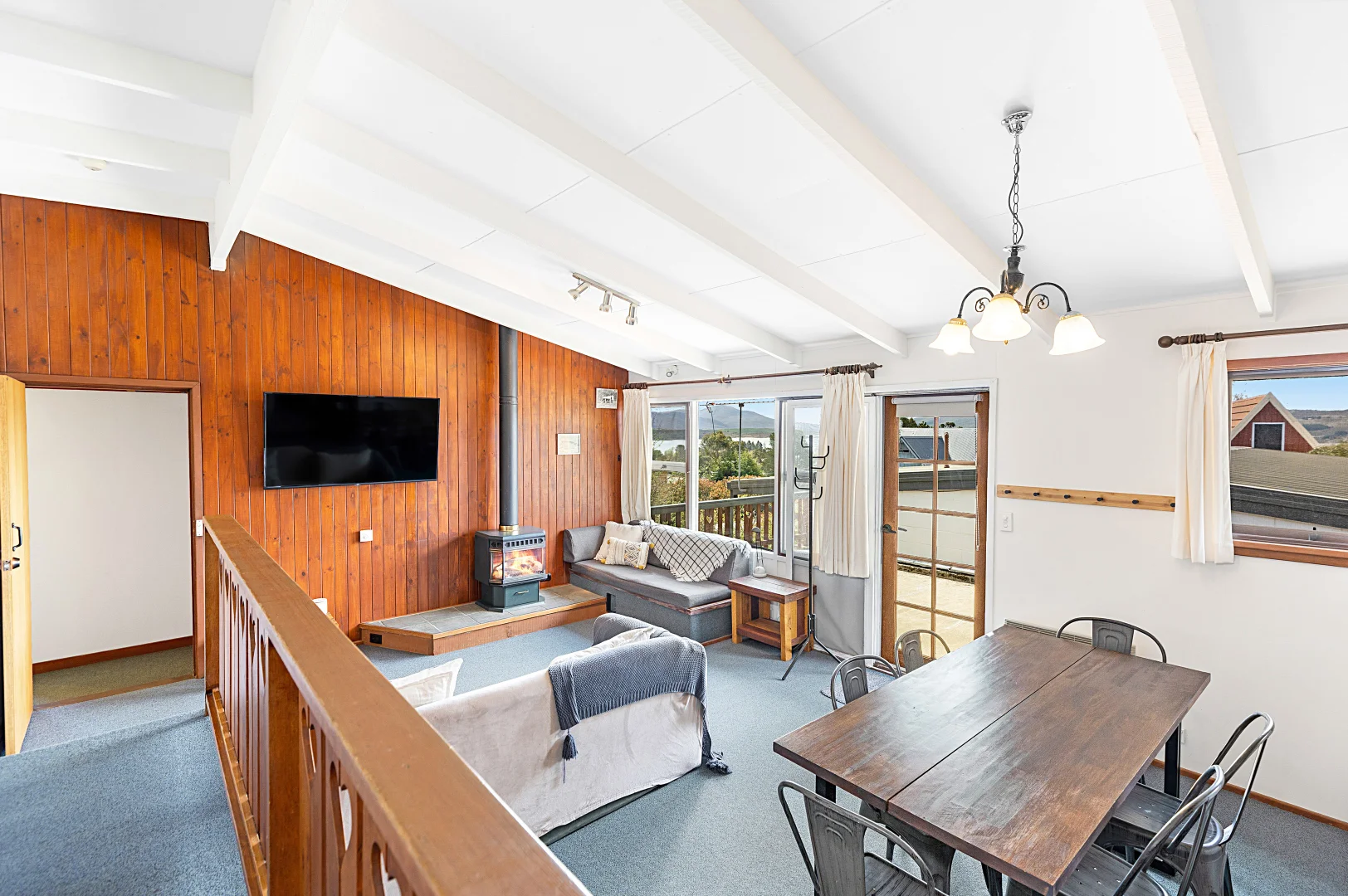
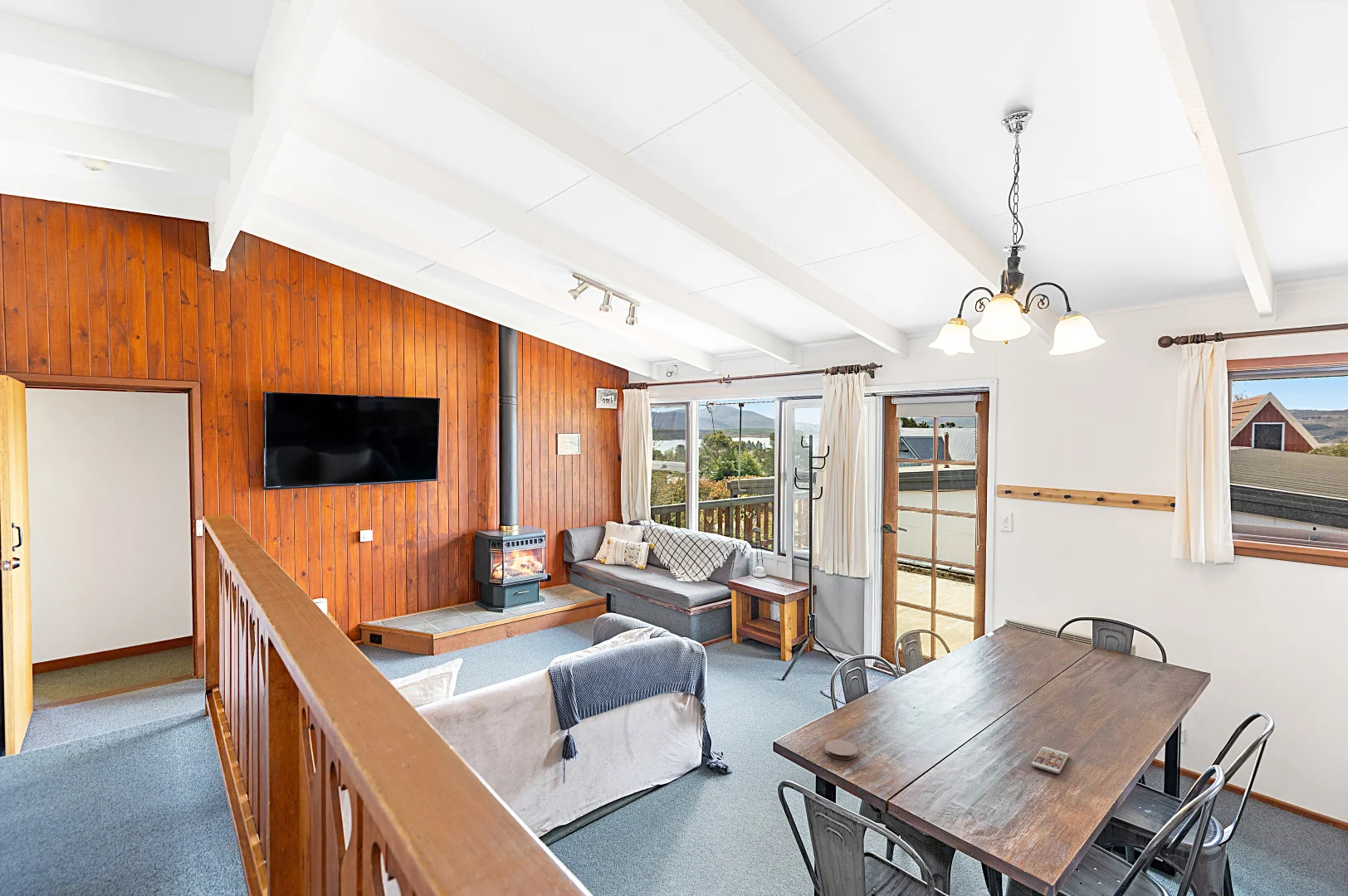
+ smartphone [1031,746,1070,774]
+ coaster [824,739,858,761]
